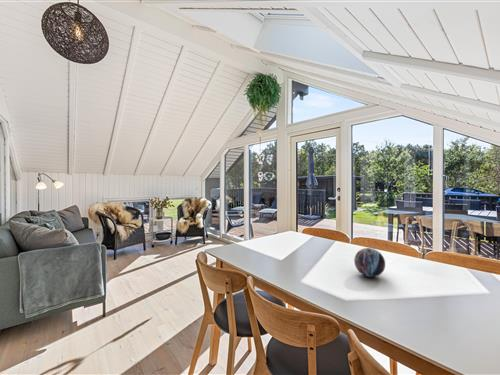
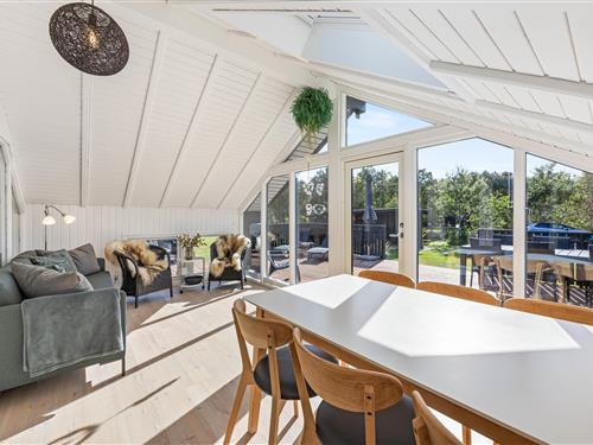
- decorative orb [353,247,386,278]
